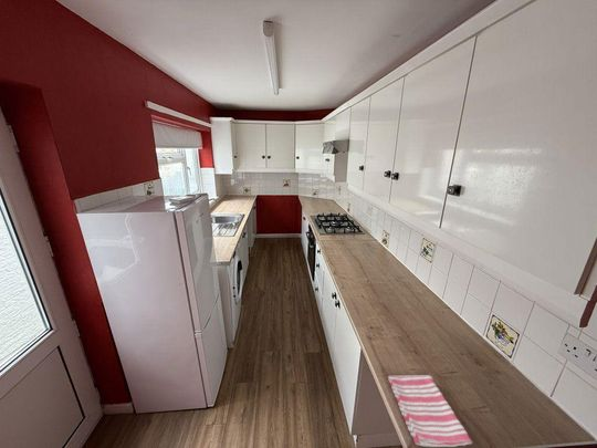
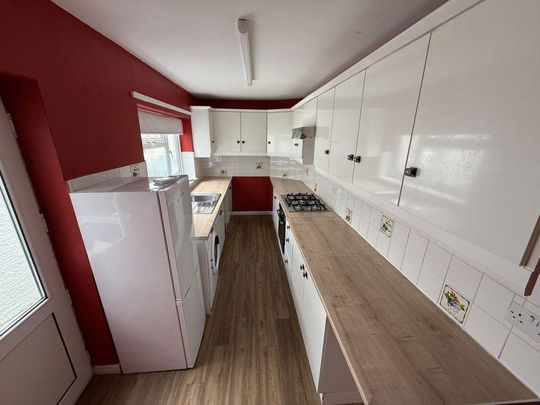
- dish towel [387,374,473,448]
